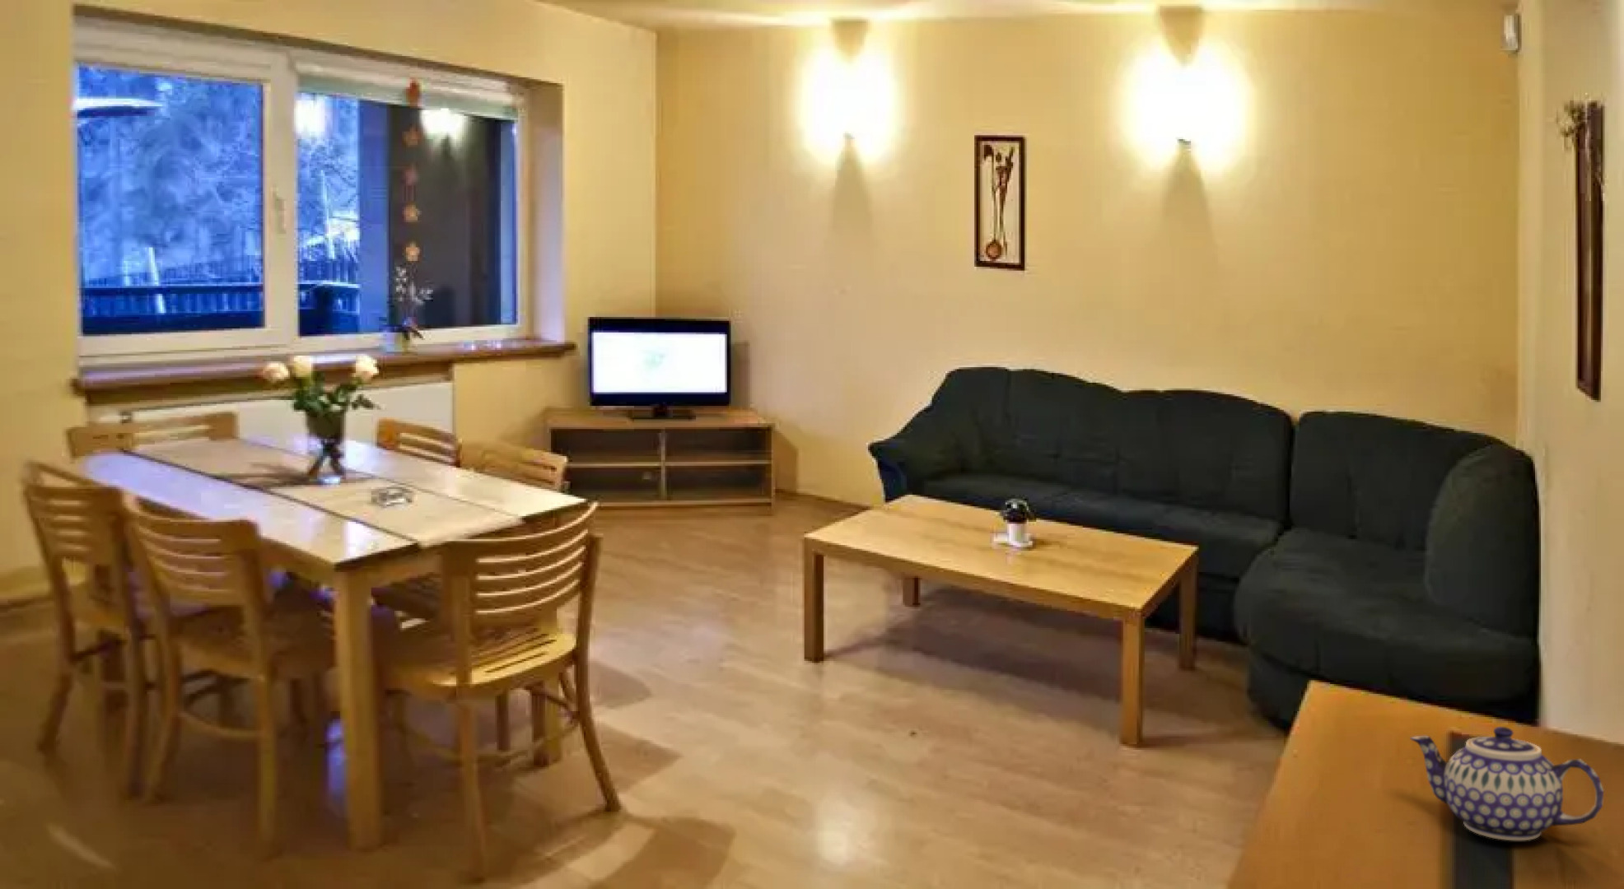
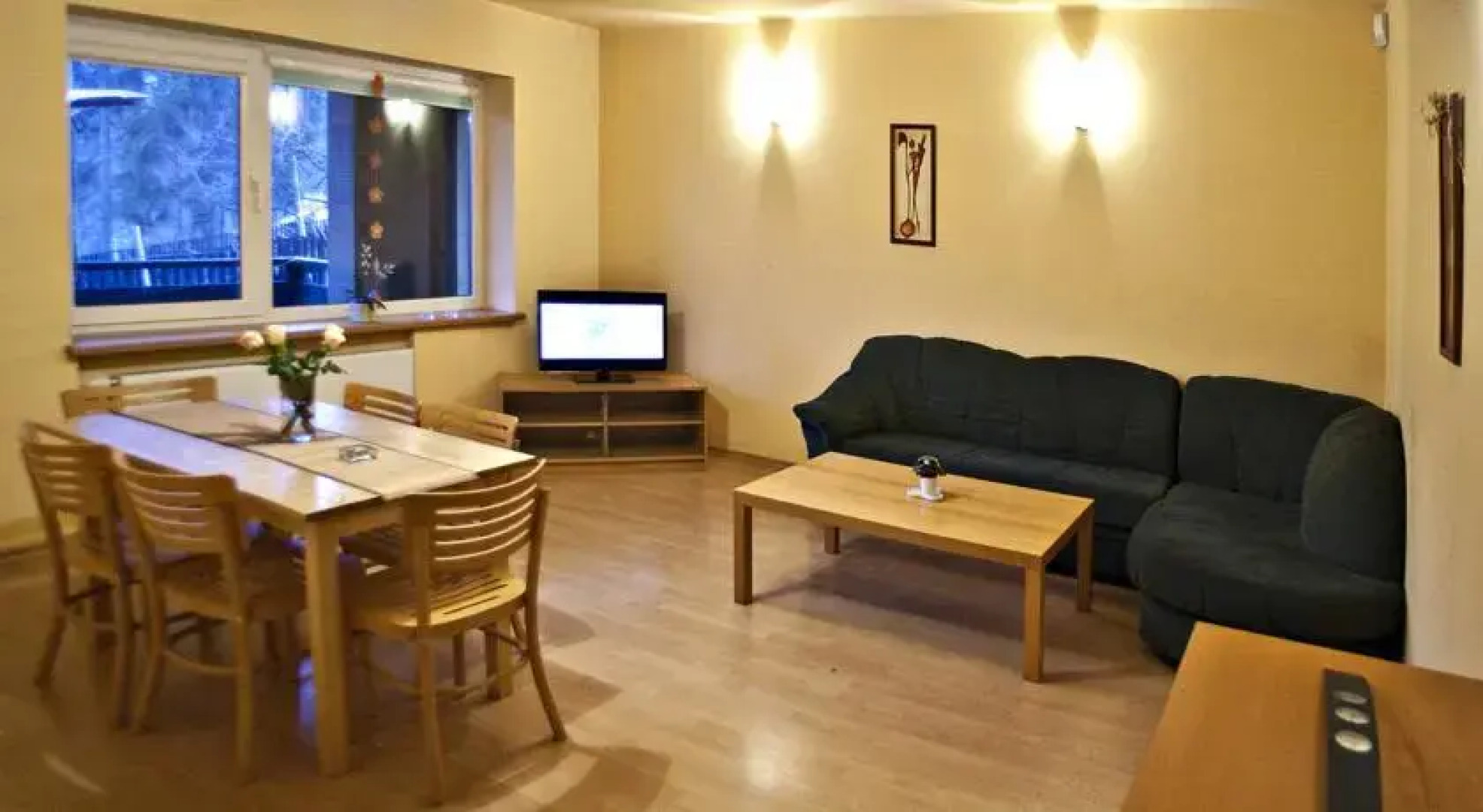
- teapot [1409,726,1604,841]
